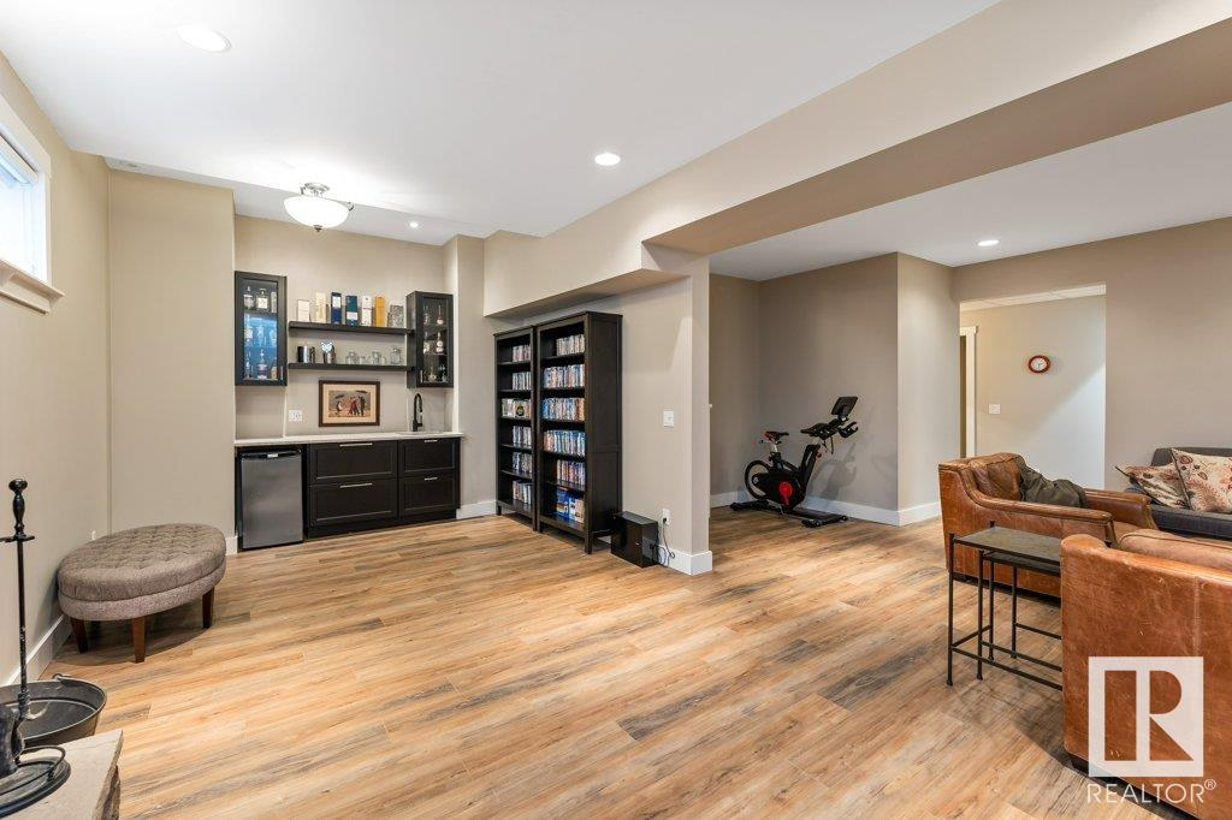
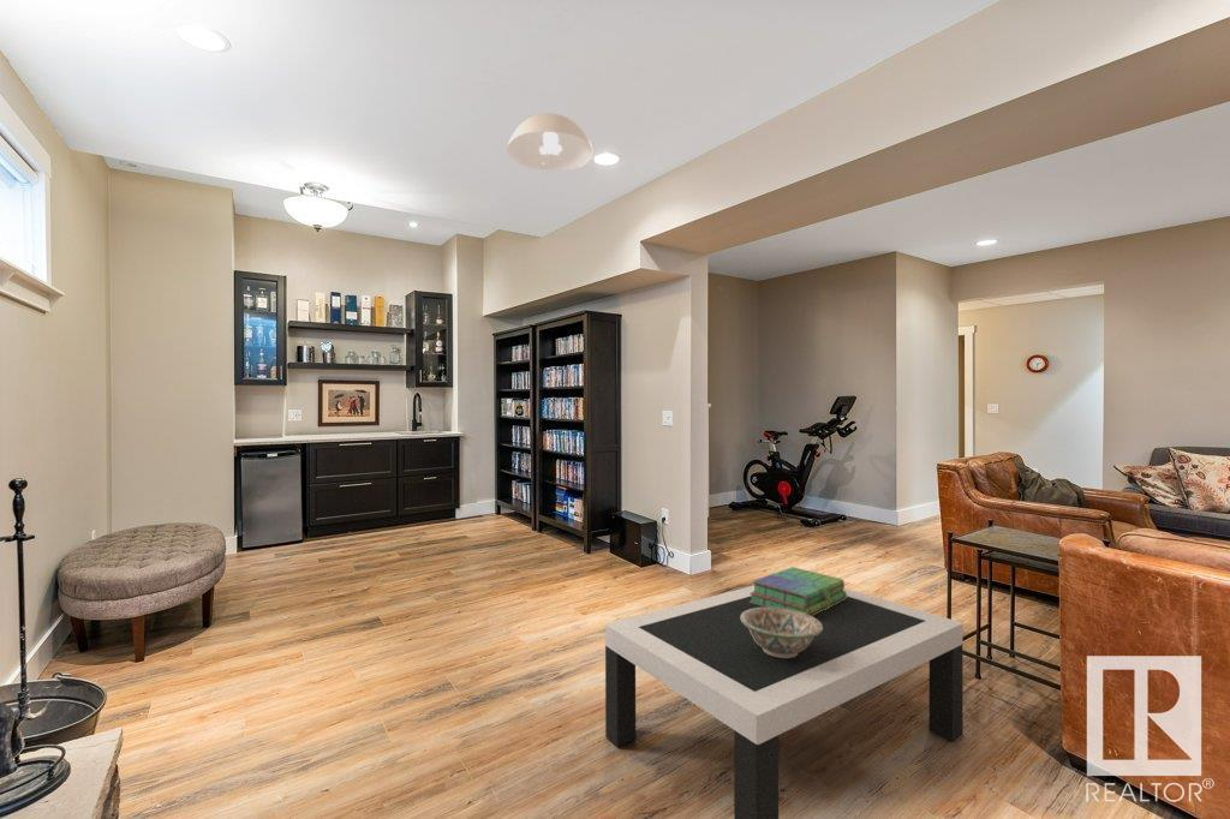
+ coffee table [604,585,963,819]
+ ceiling light [506,113,595,172]
+ stack of books [750,566,847,616]
+ decorative bowl [740,608,823,658]
